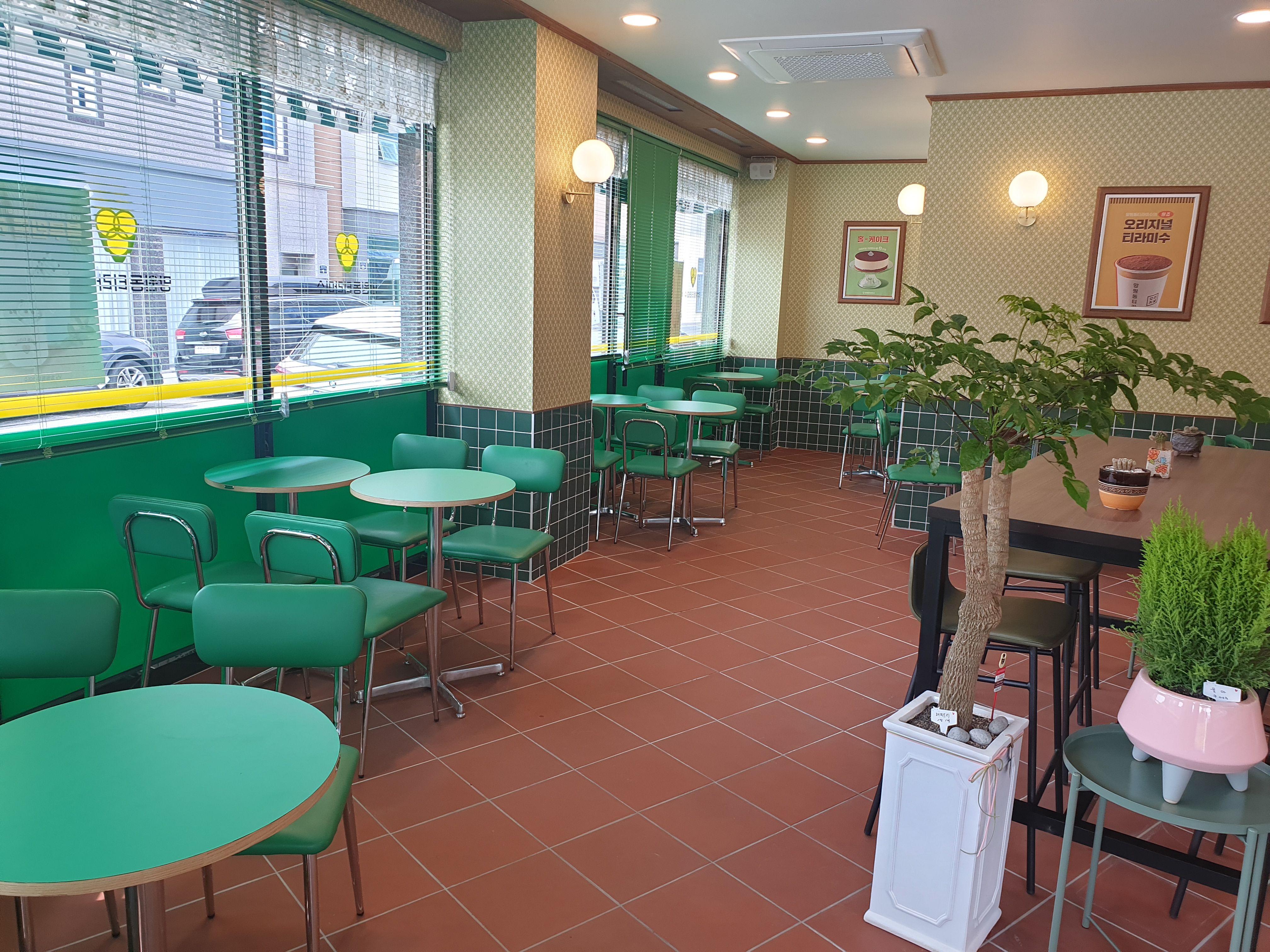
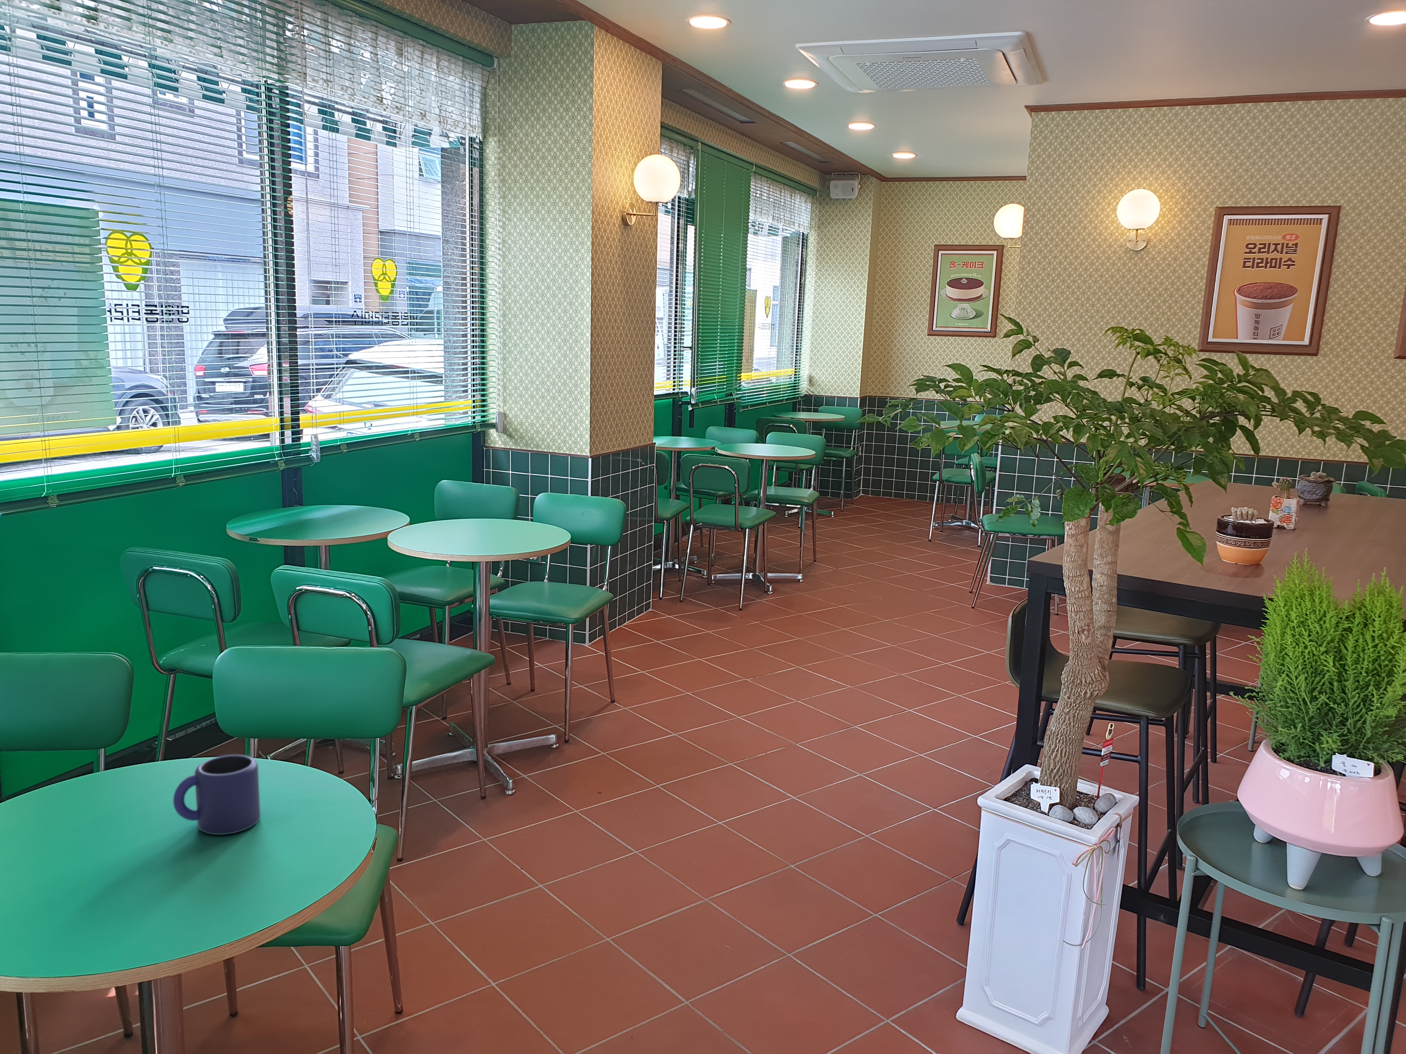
+ mug [173,755,261,835]
